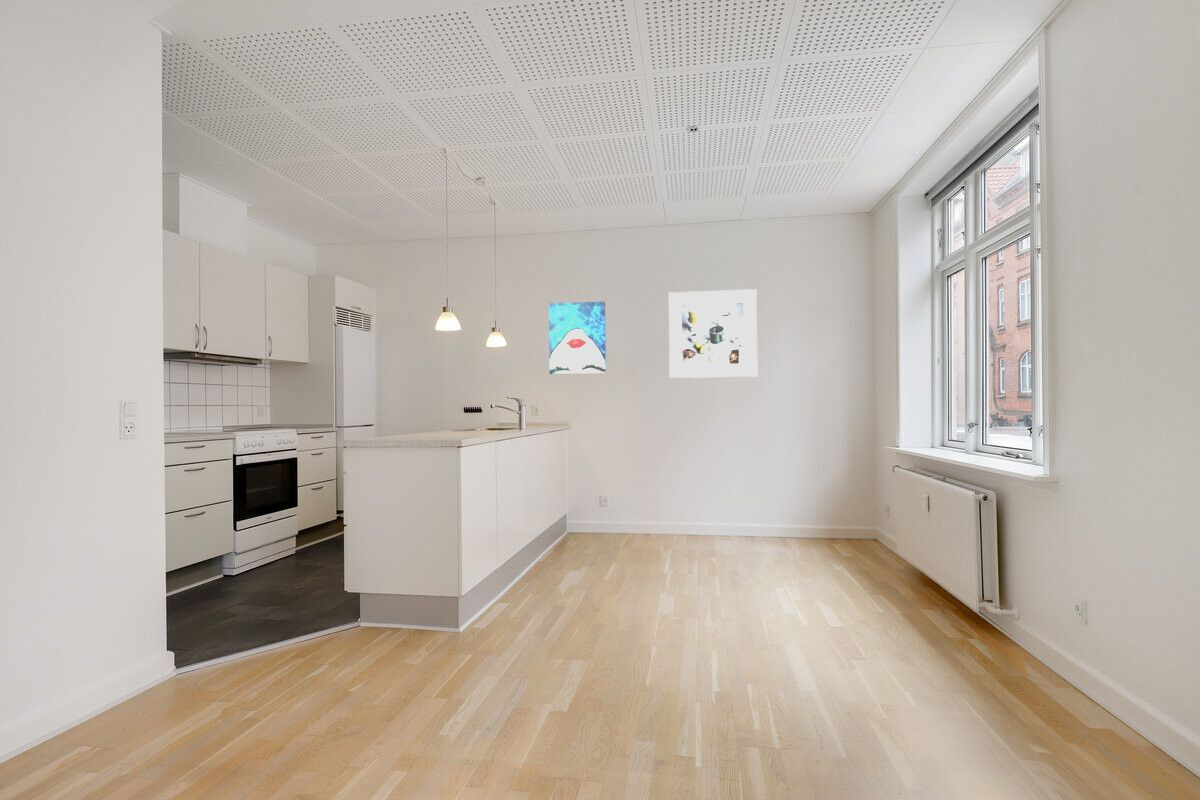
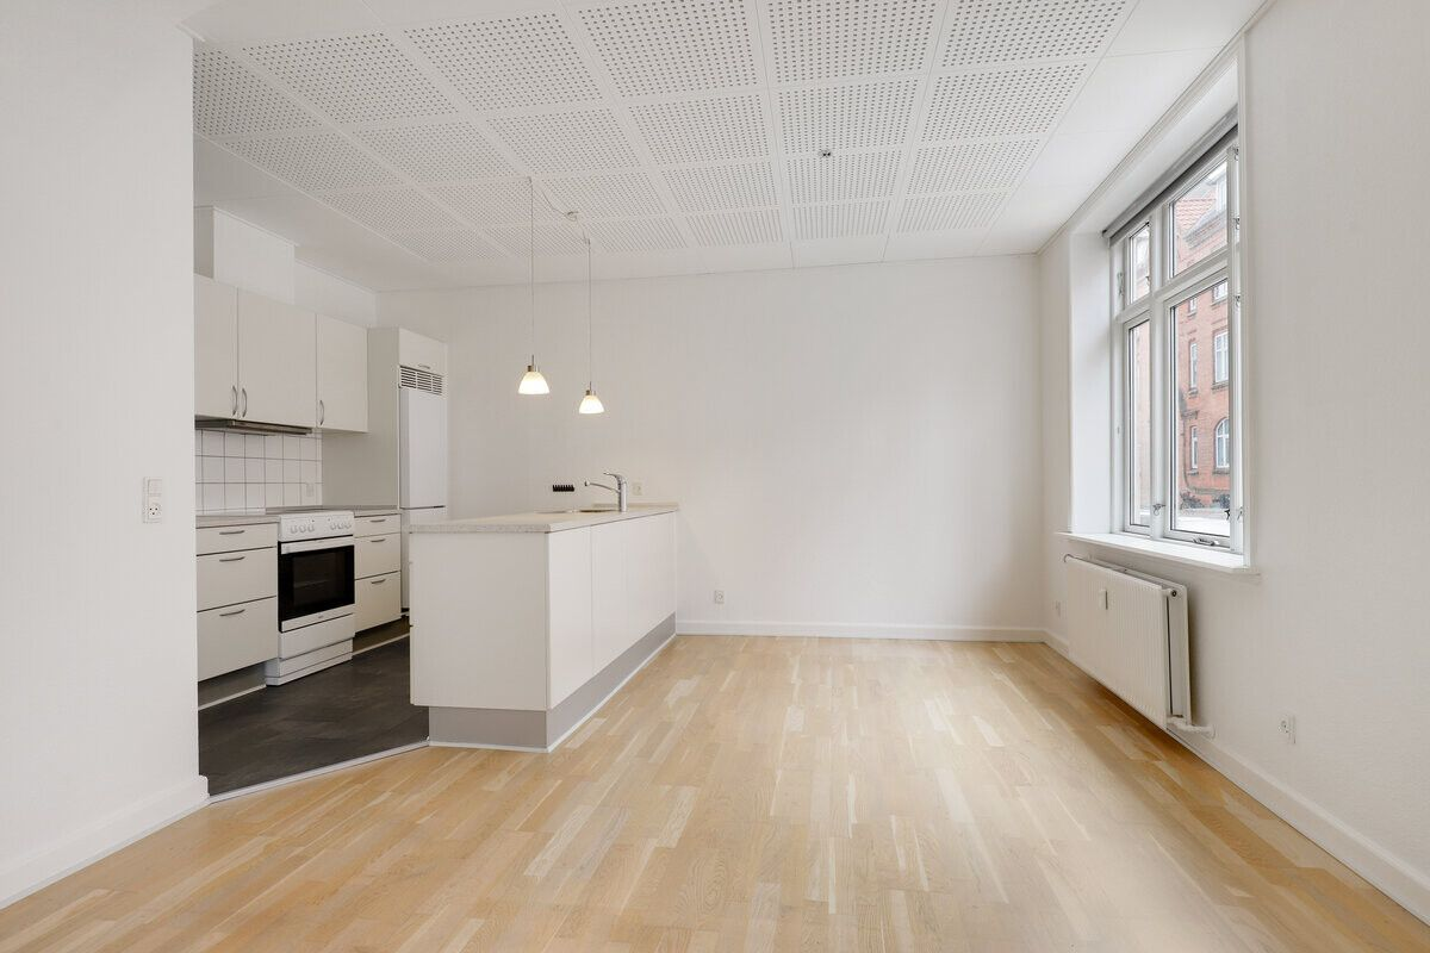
- wall art [548,301,607,375]
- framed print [668,288,758,379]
